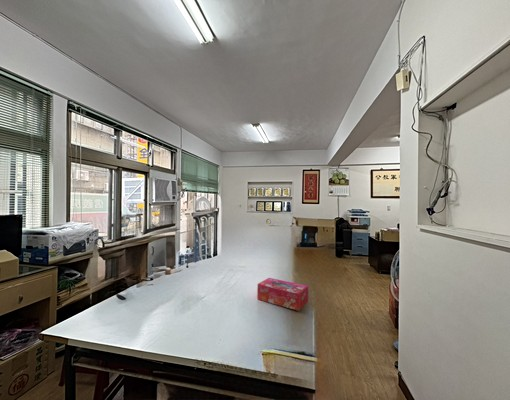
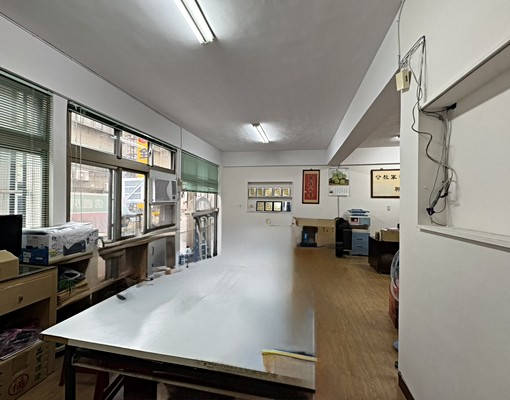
- tissue box [256,277,309,312]
